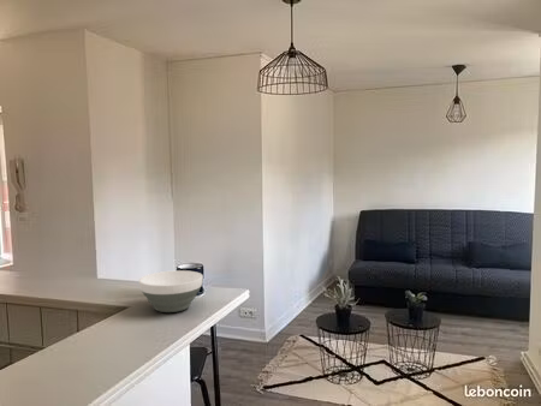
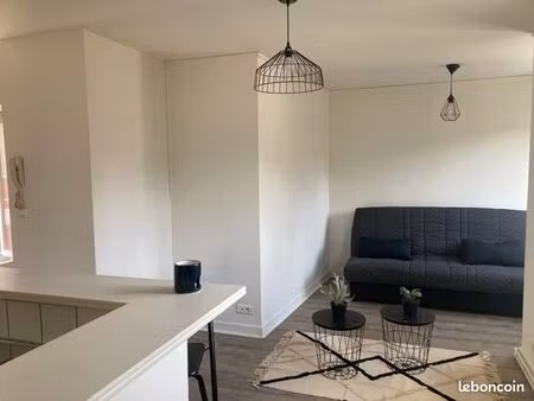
- bowl [138,269,204,314]
